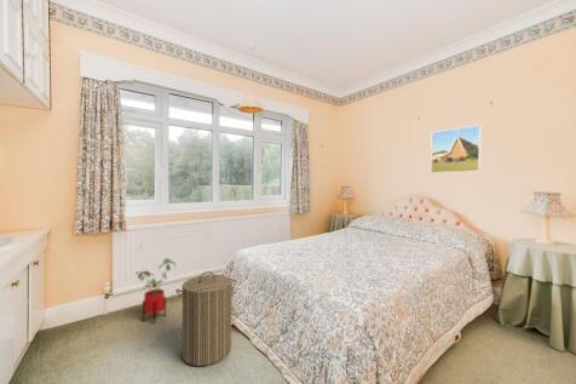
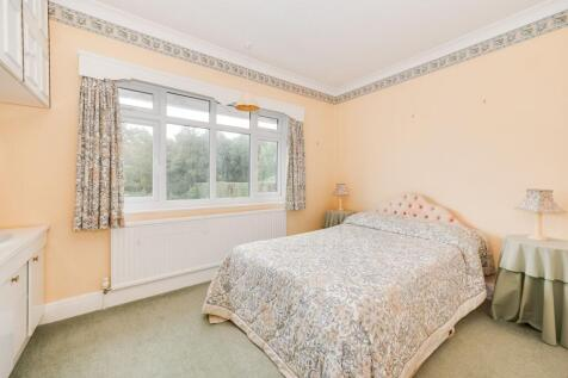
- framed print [430,124,482,174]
- house plant [134,257,177,325]
- laundry hamper [174,270,238,367]
